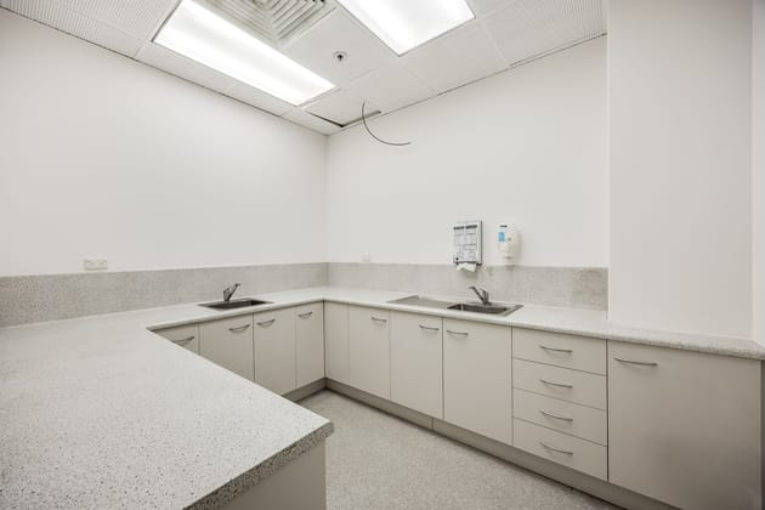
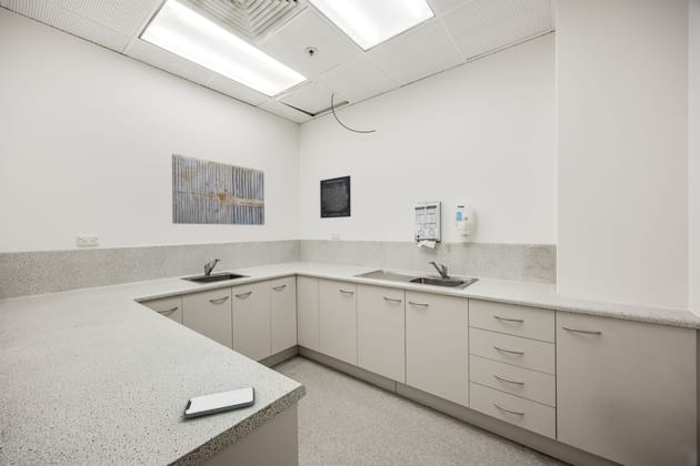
+ wall art [171,153,266,226]
+ wall art [319,174,352,220]
+ smartphone [182,386,256,419]
